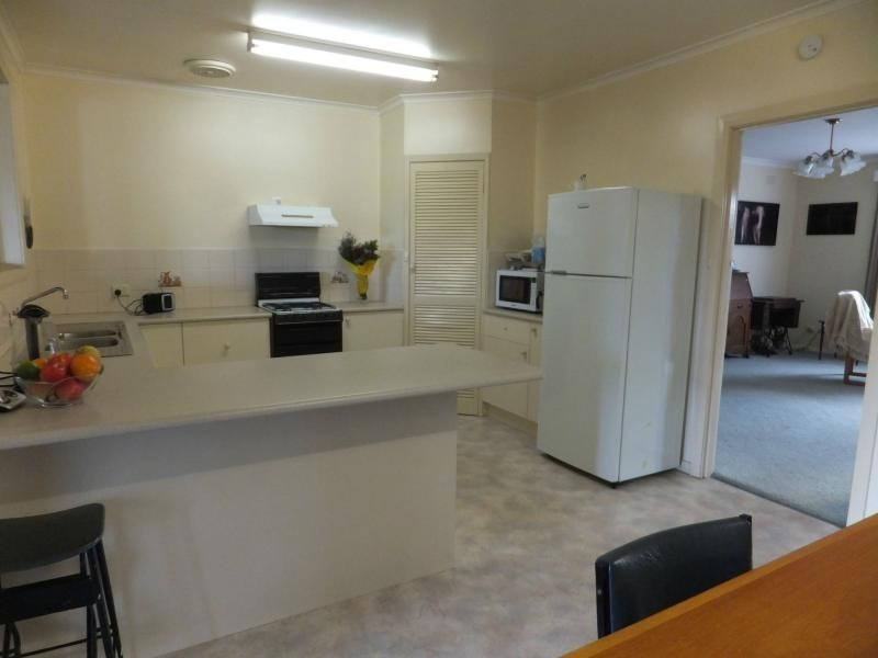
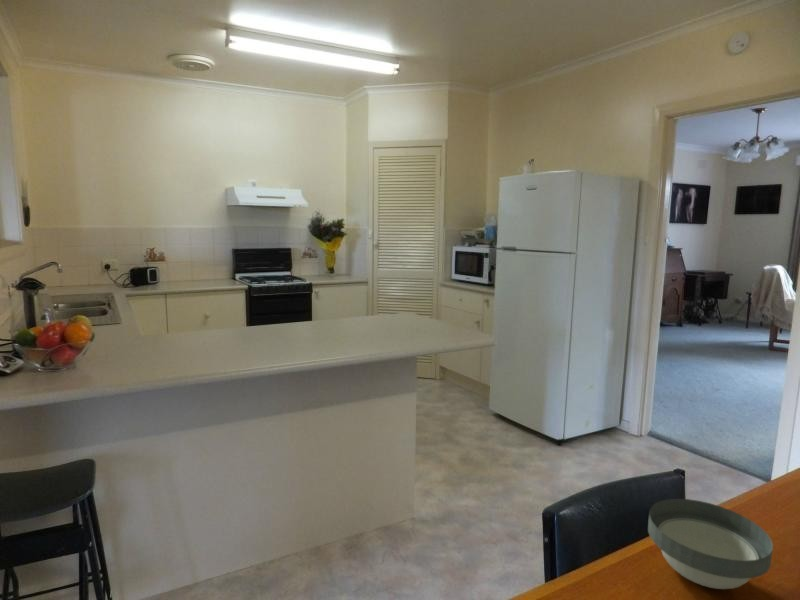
+ bowl [647,498,774,590]
